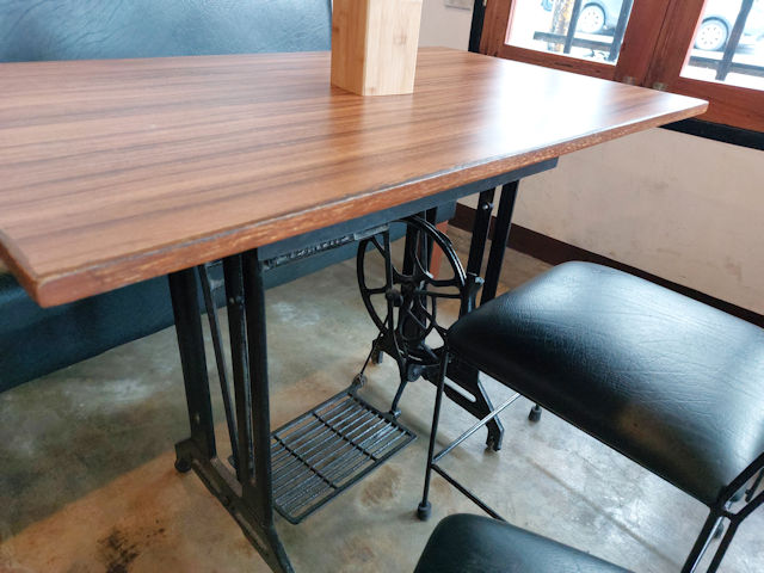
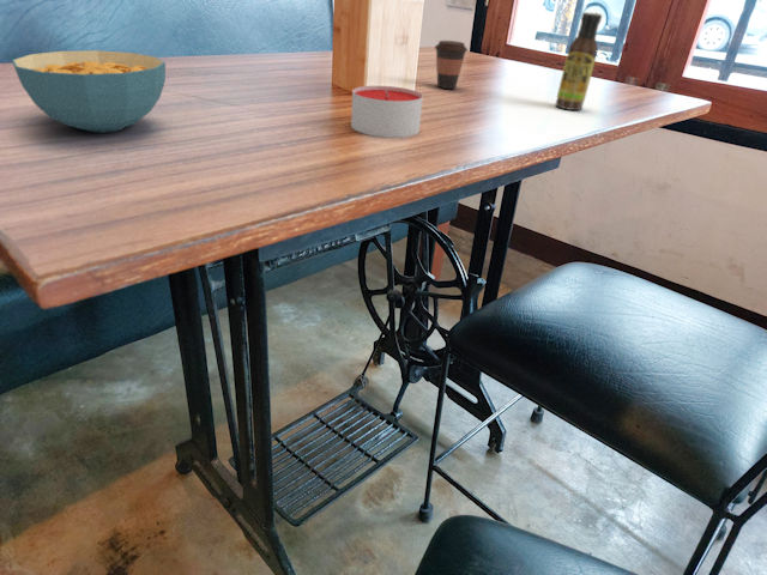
+ coffee cup [434,40,469,90]
+ candle [350,85,424,139]
+ cereal bowl [11,49,167,134]
+ sauce bottle [555,11,603,111]
